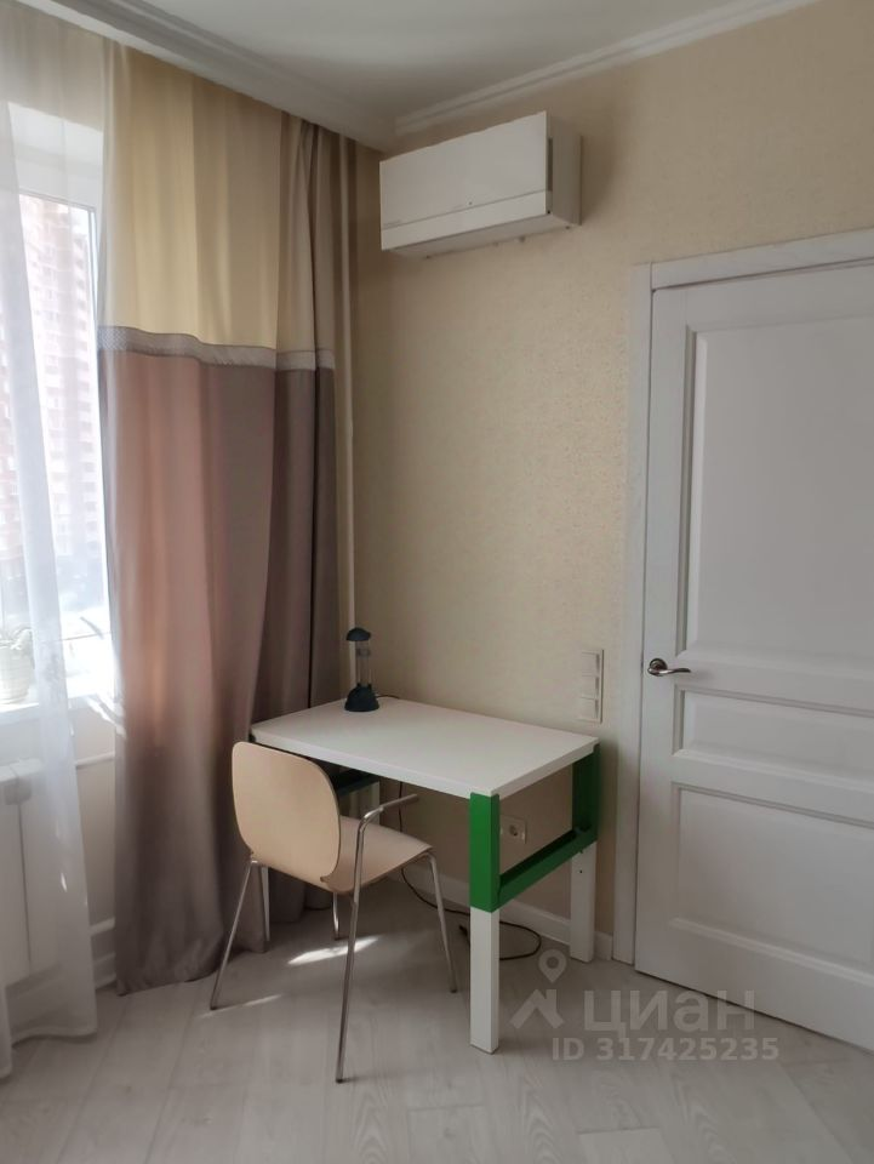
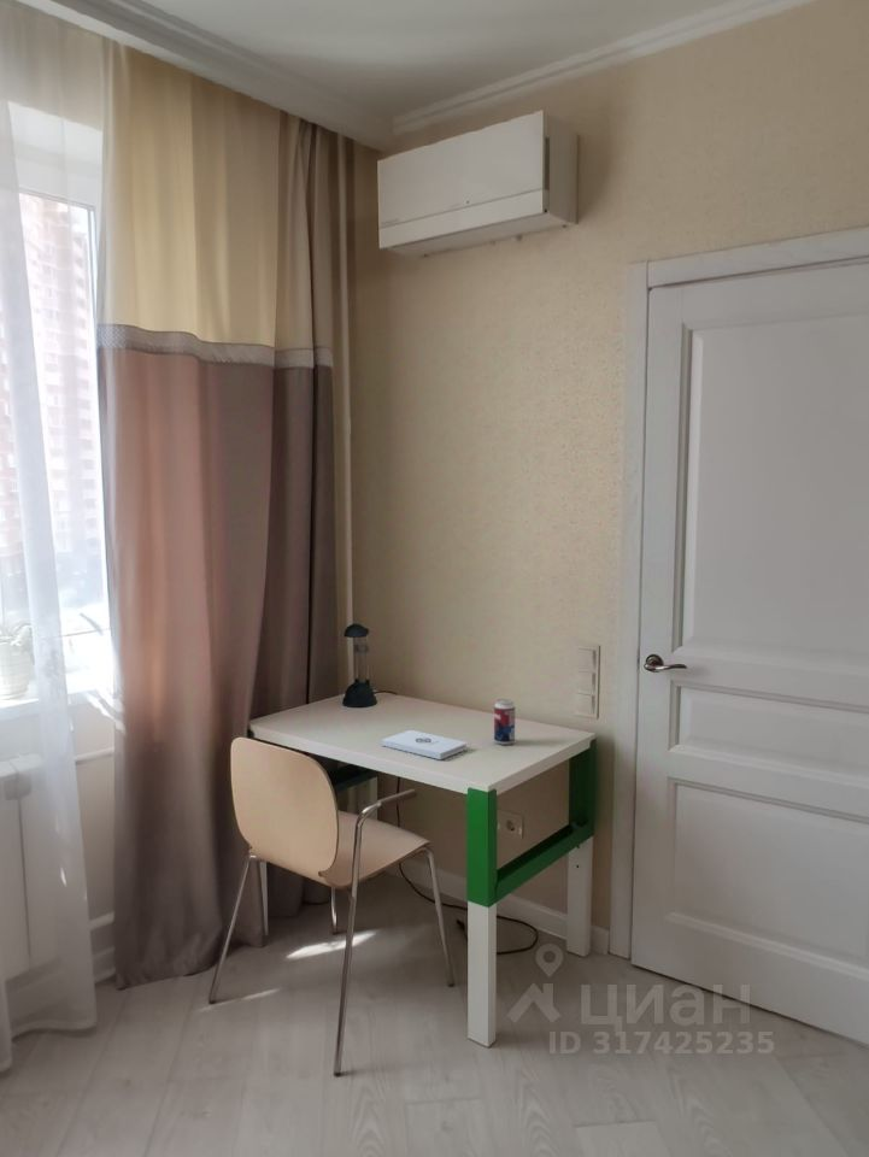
+ beverage can [493,698,516,746]
+ notepad [381,729,468,760]
